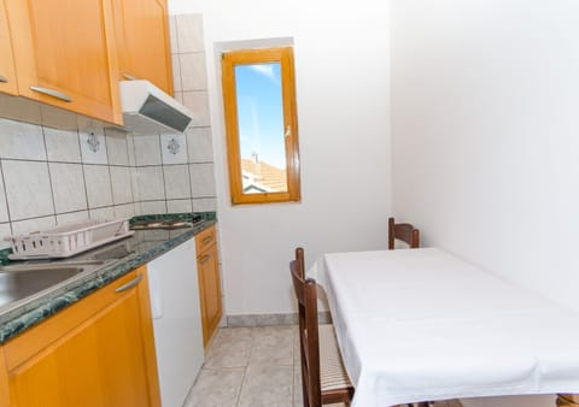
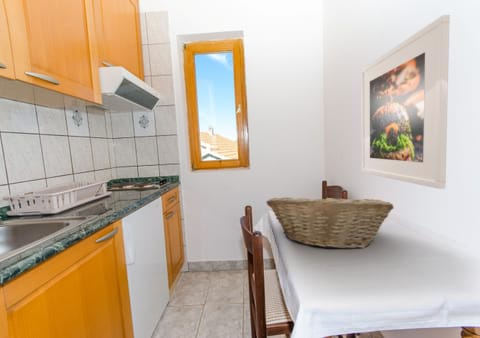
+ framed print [360,14,451,190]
+ fruit basket [266,192,394,250]
